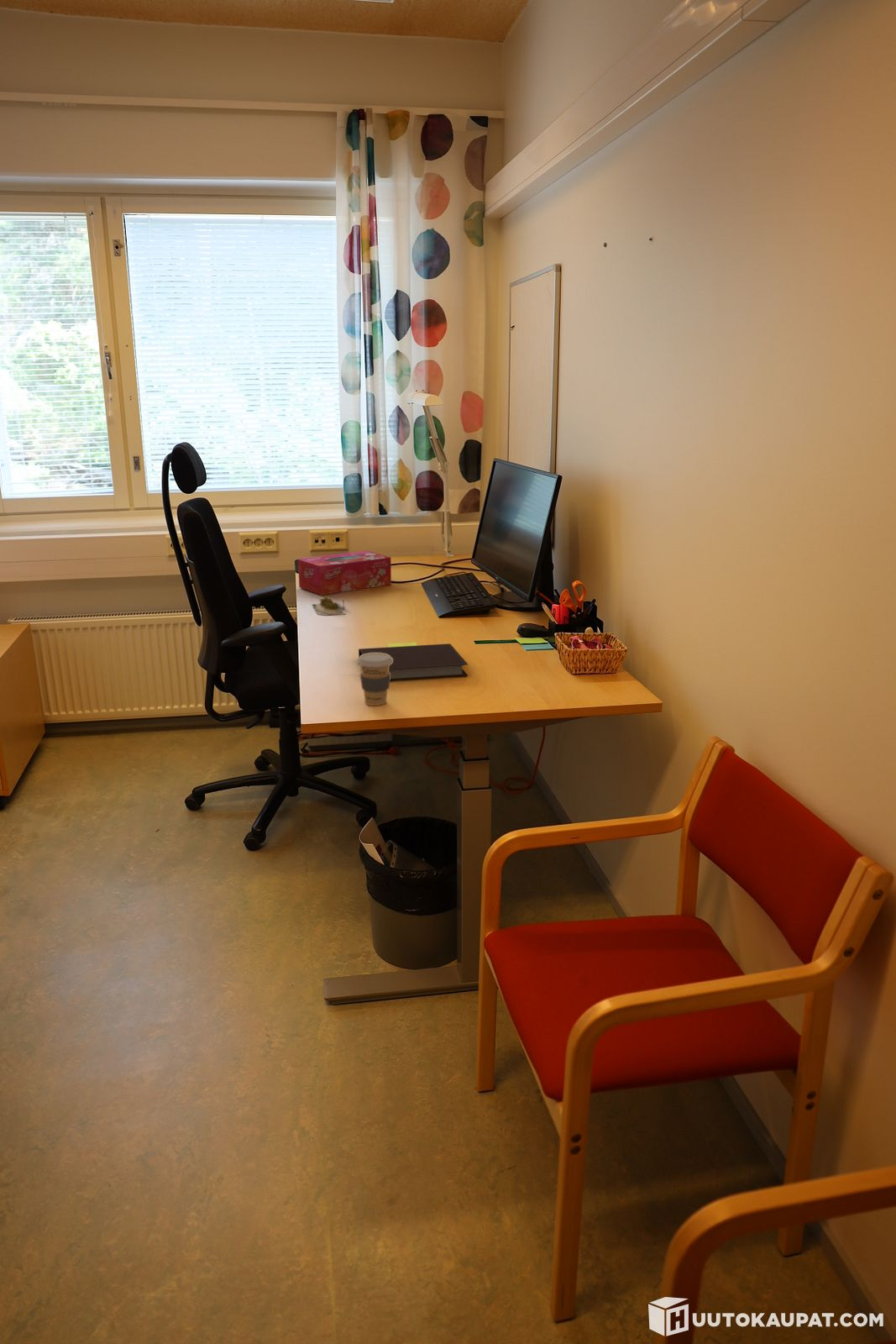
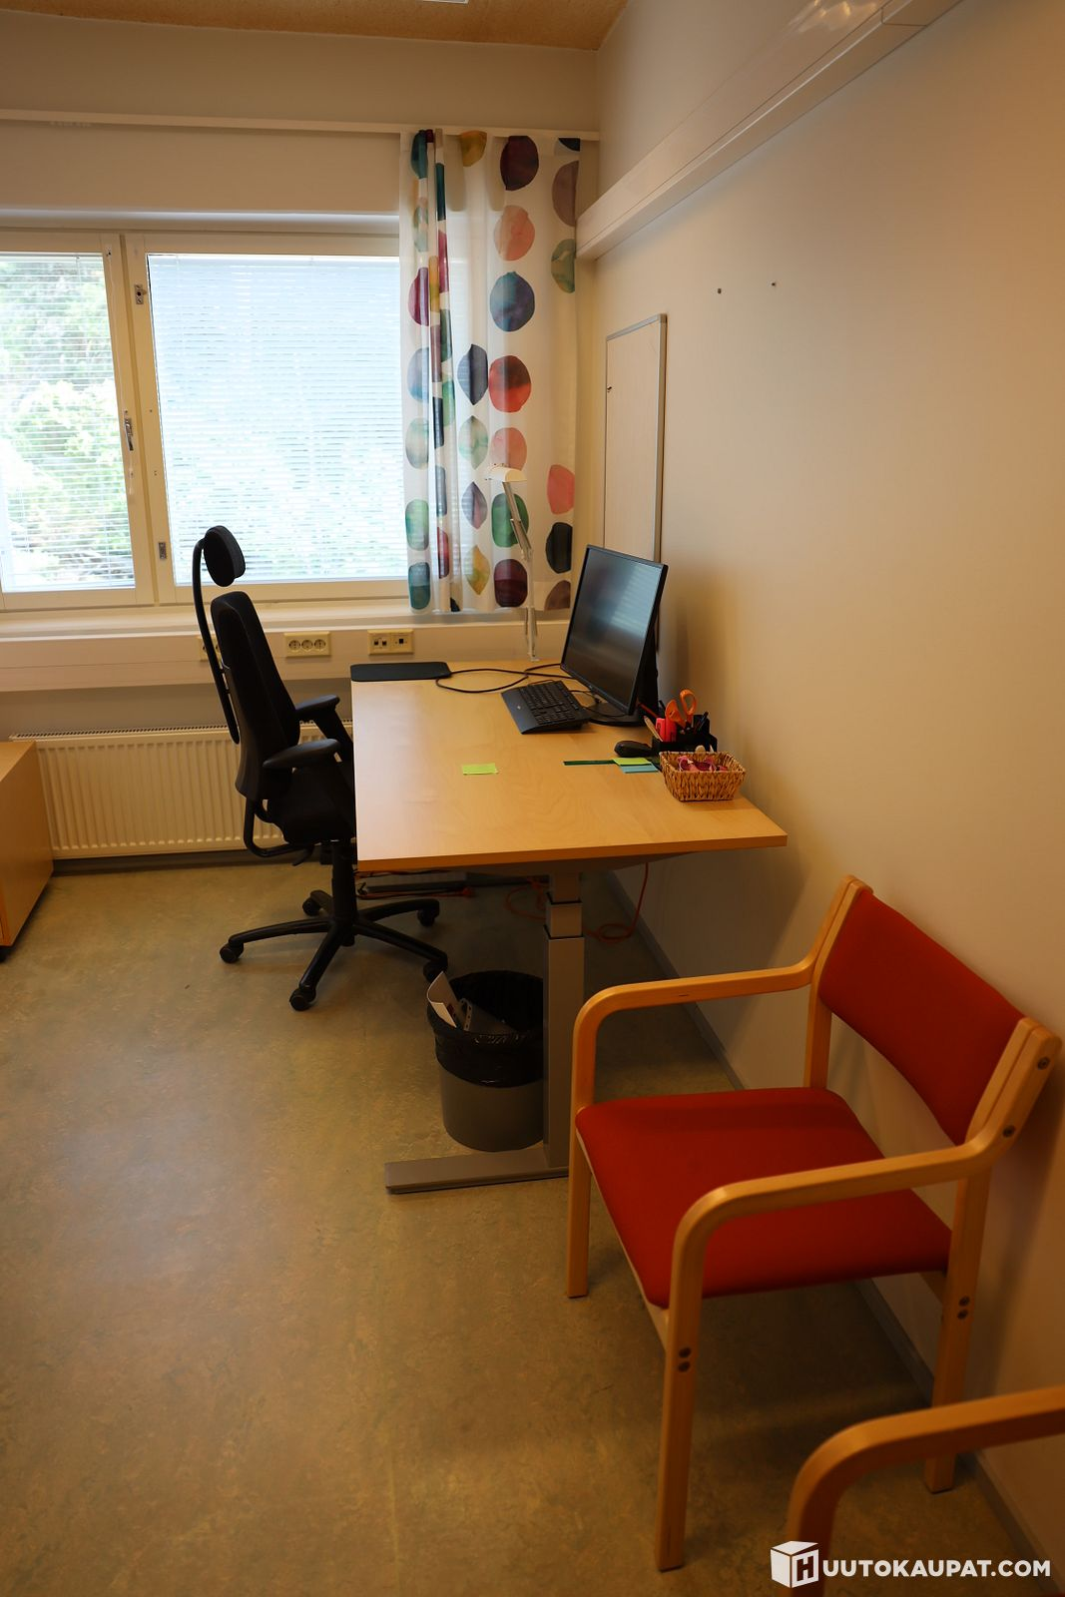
- succulent plant [312,596,347,617]
- tissue box [297,550,392,596]
- notebook [358,643,469,681]
- coffee cup [356,653,393,706]
